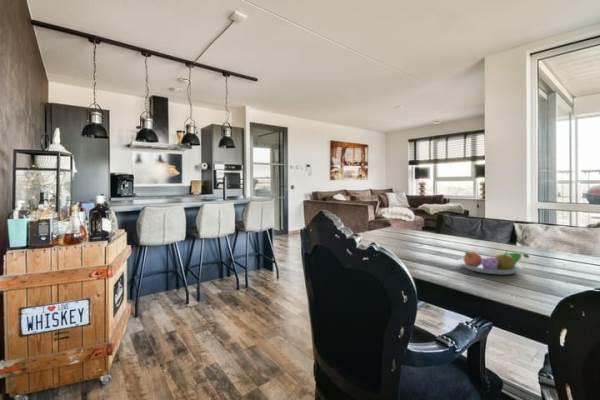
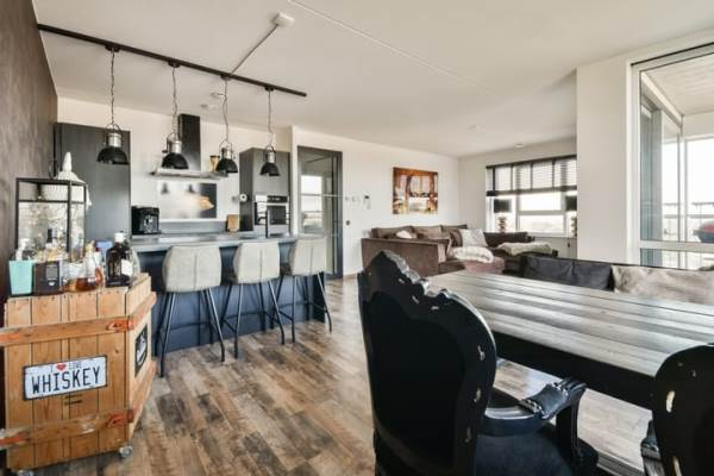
- fruit bowl [457,250,530,275]
